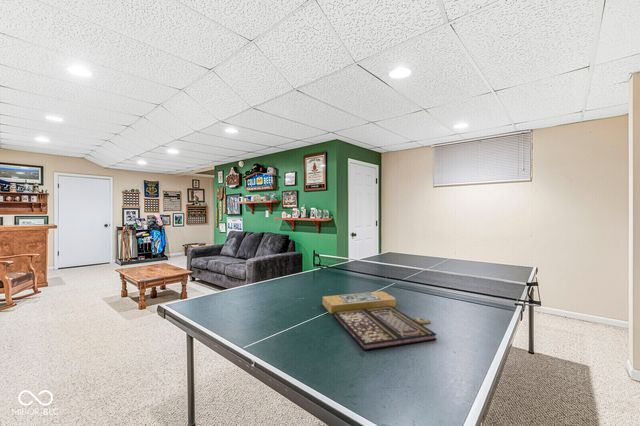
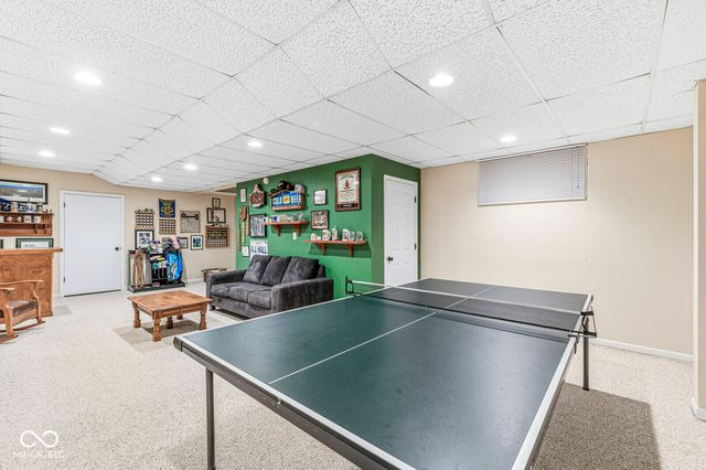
- board game [322,290,438,351]
